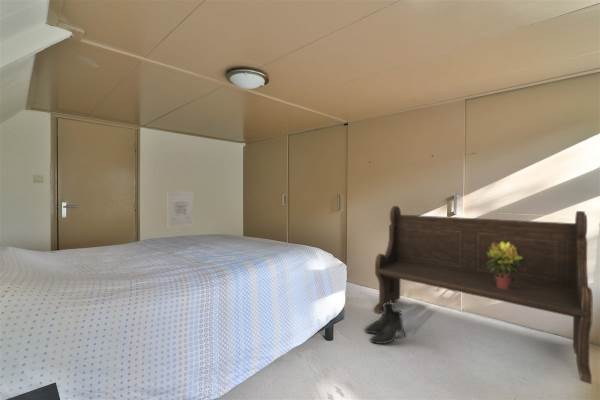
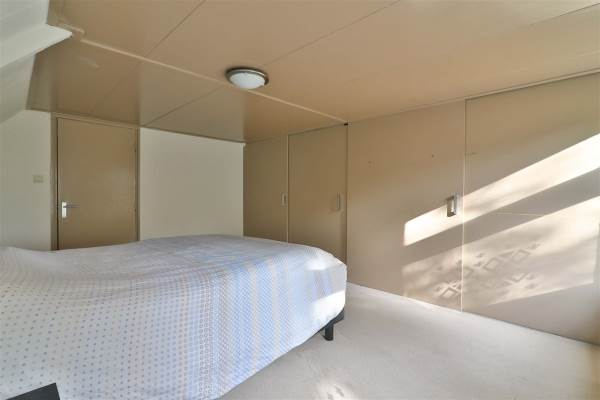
- wall art [166,191,195,229]
- bench [373,205,594,385]
- potted plant [486,241,523,289]
- boots [363,301,407,345]
